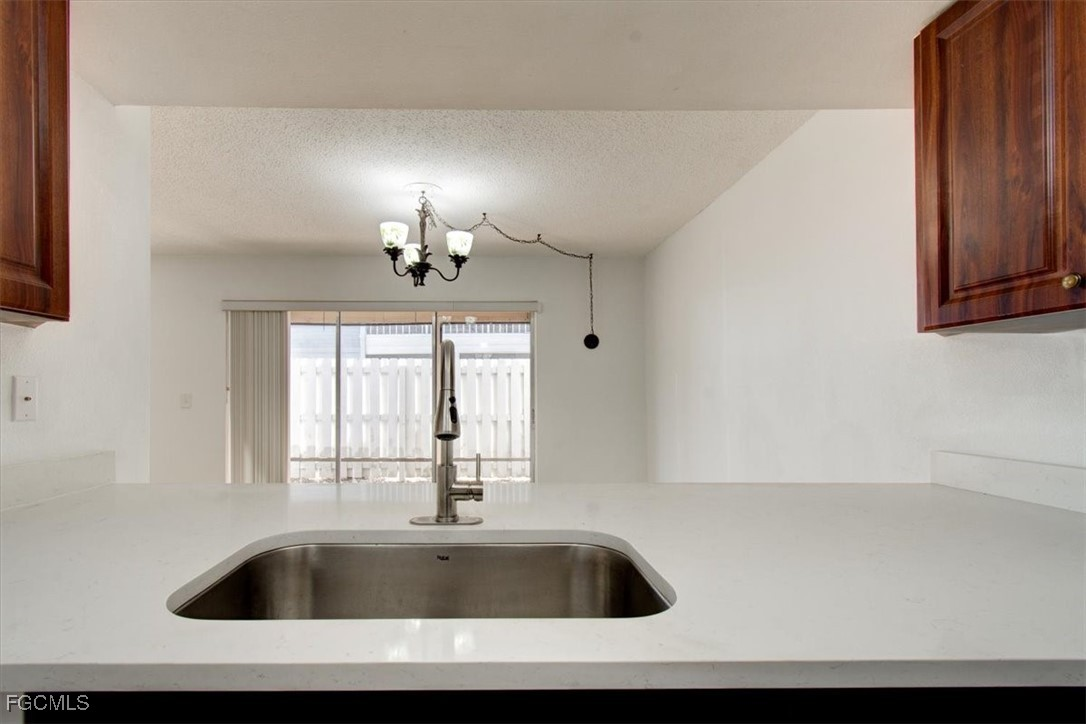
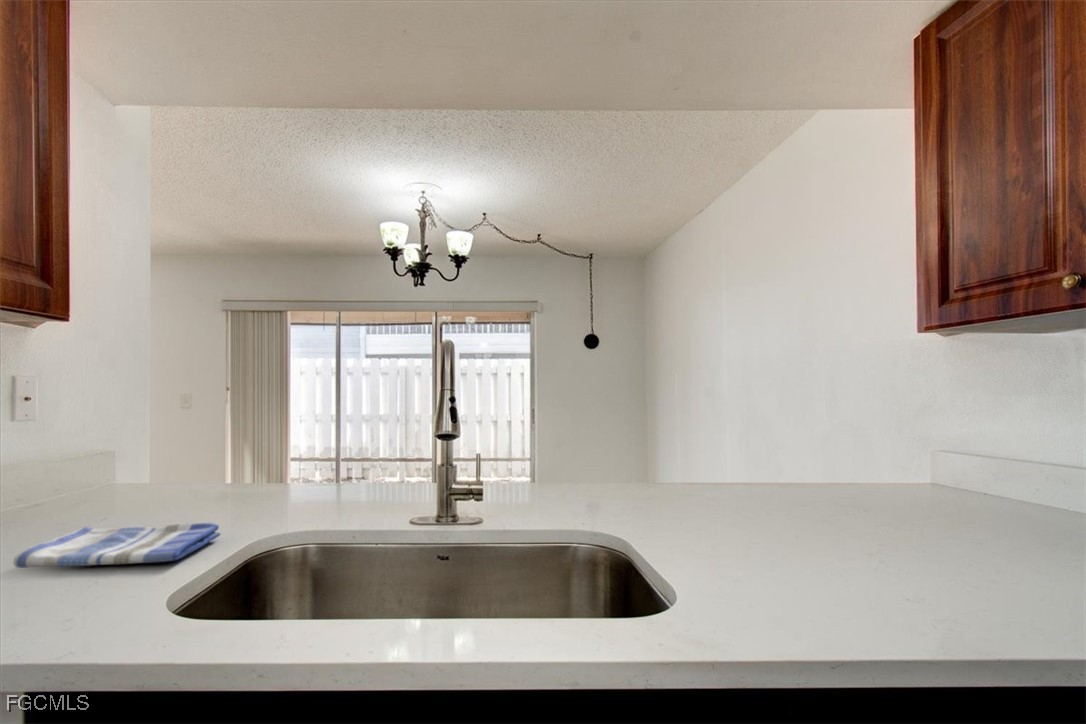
+ dish towel [12,522,222,569]
